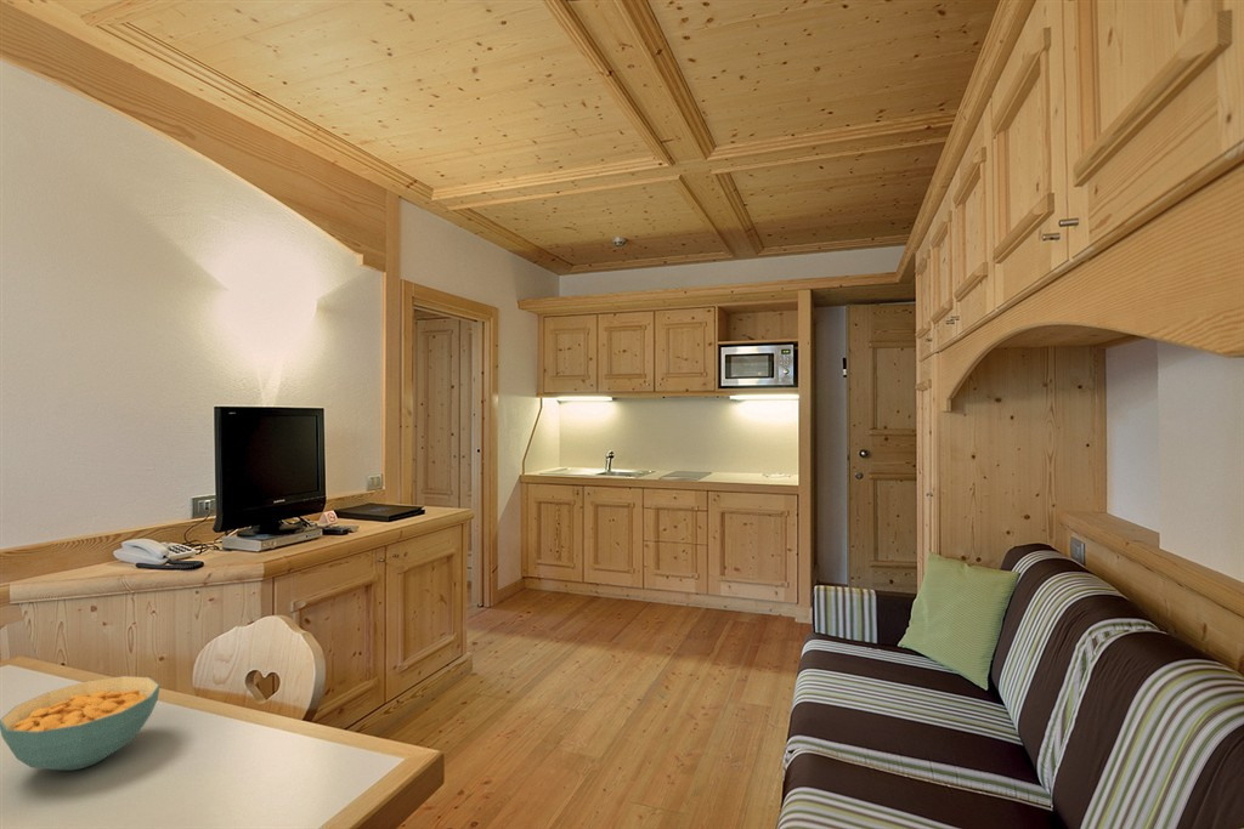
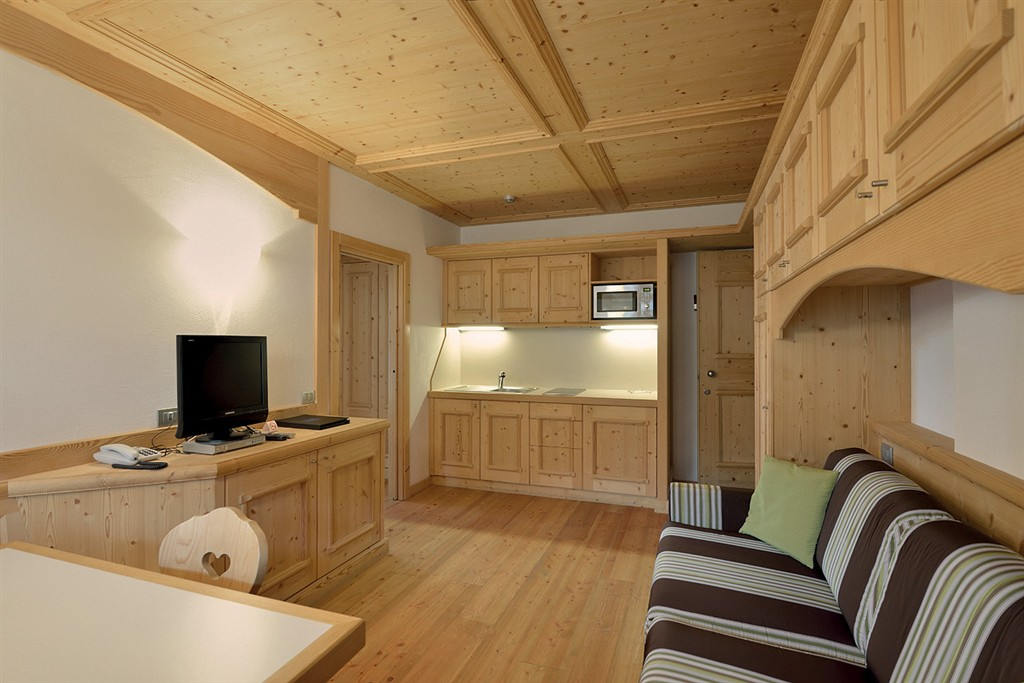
- cereal bowl [0,675,162,772]
